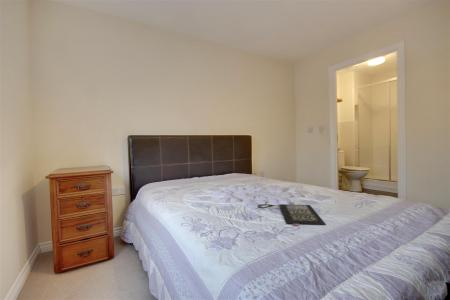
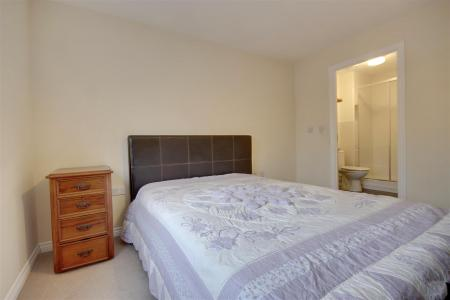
- clutch bag [257,203,327,227]
